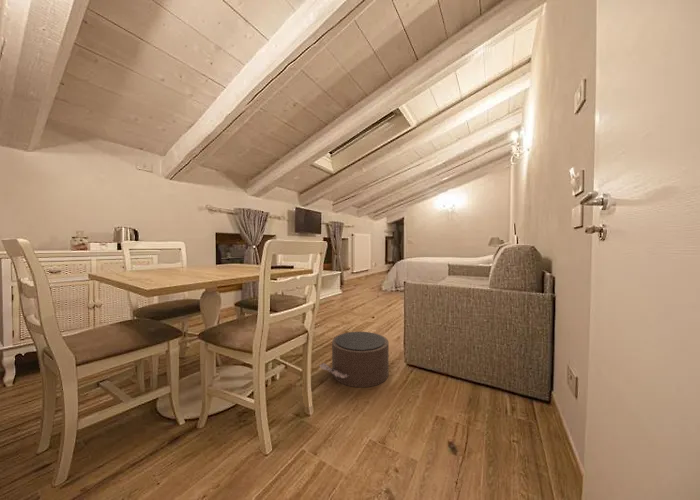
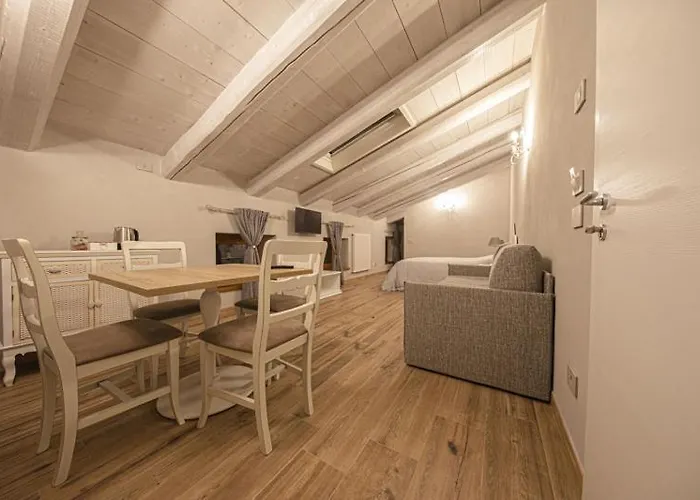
- pouf [318,331,390,388]
